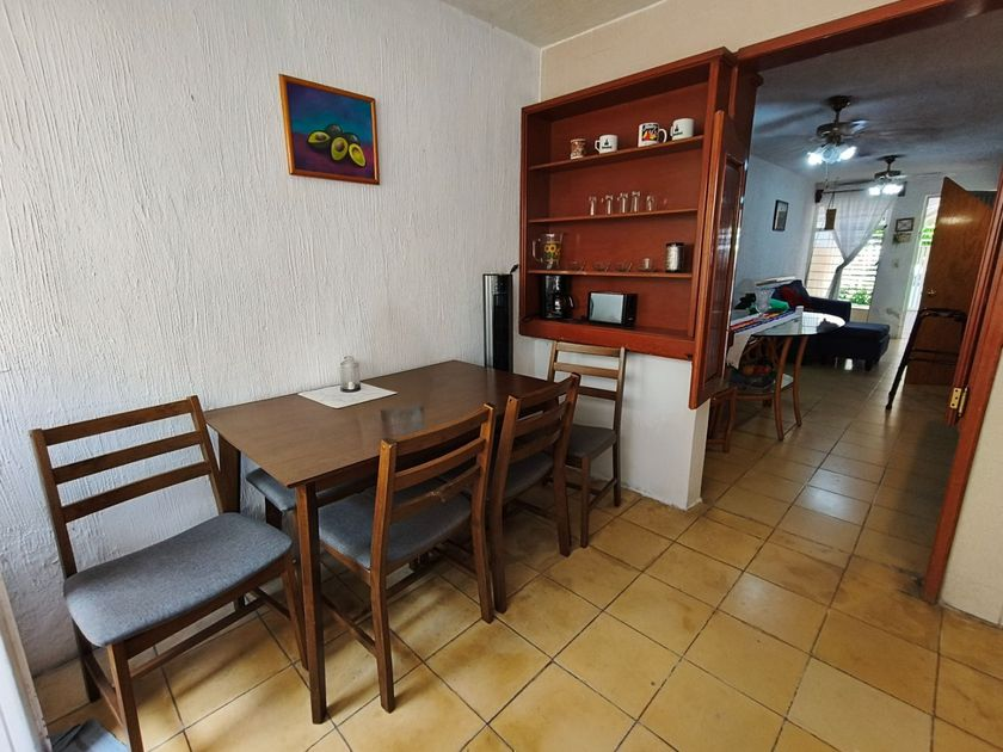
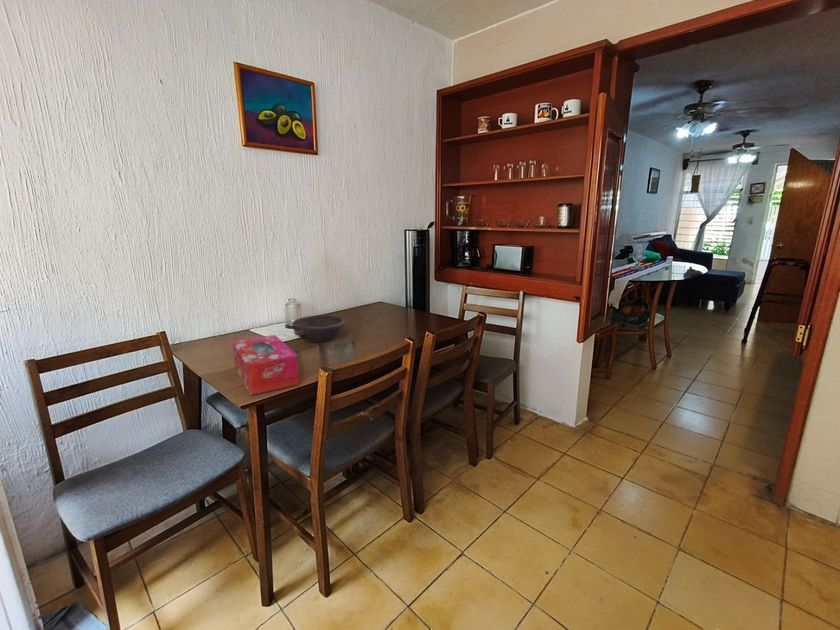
+ tissue box [231,334,300,396]
+ bowl [291,314,346,343]
